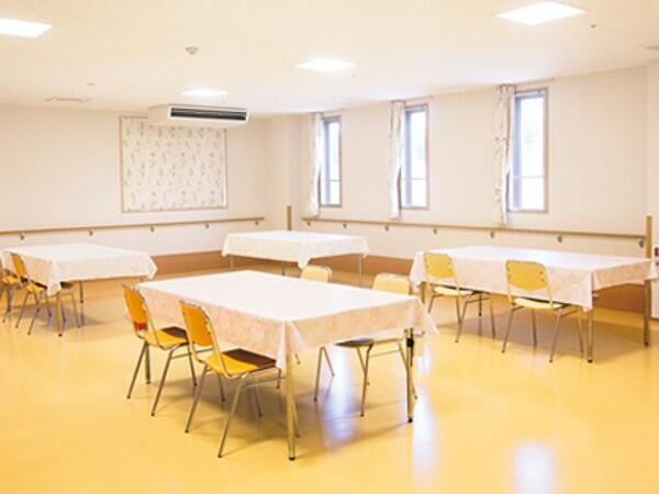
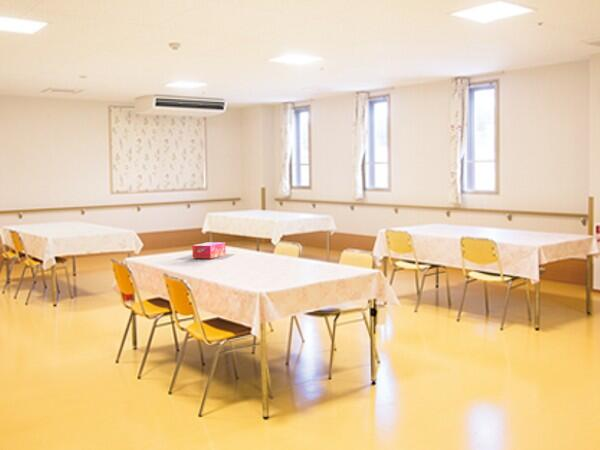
+ tissue box [191,241,227,260]
